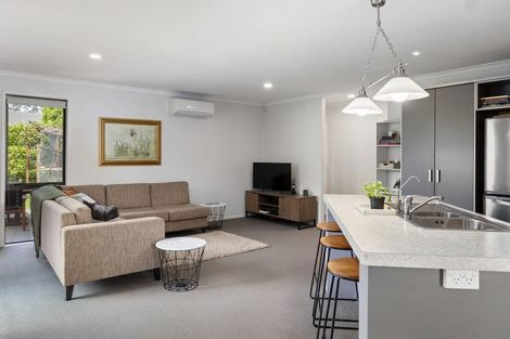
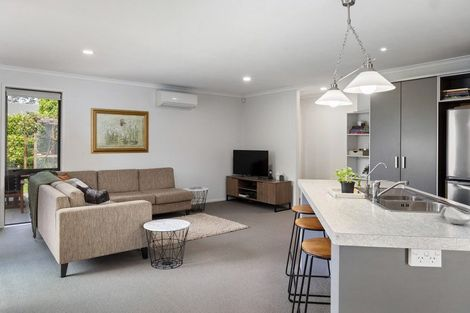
+ spoon rest [439,206,470,225]
